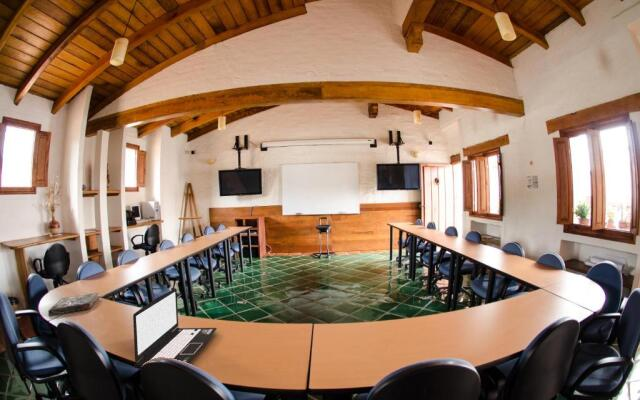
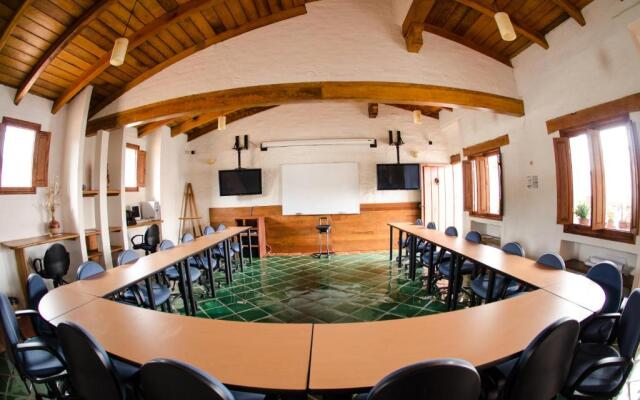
- book [47,292,99,317]
- laptop [132,287,218,368]
